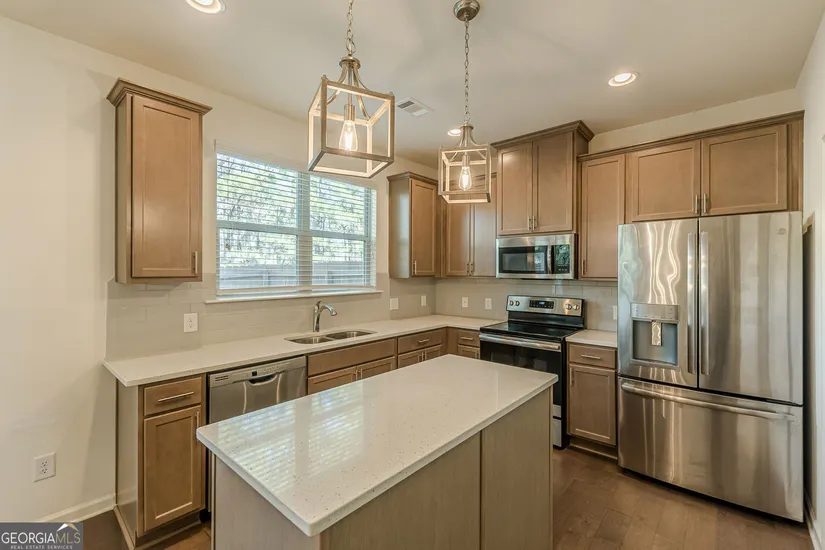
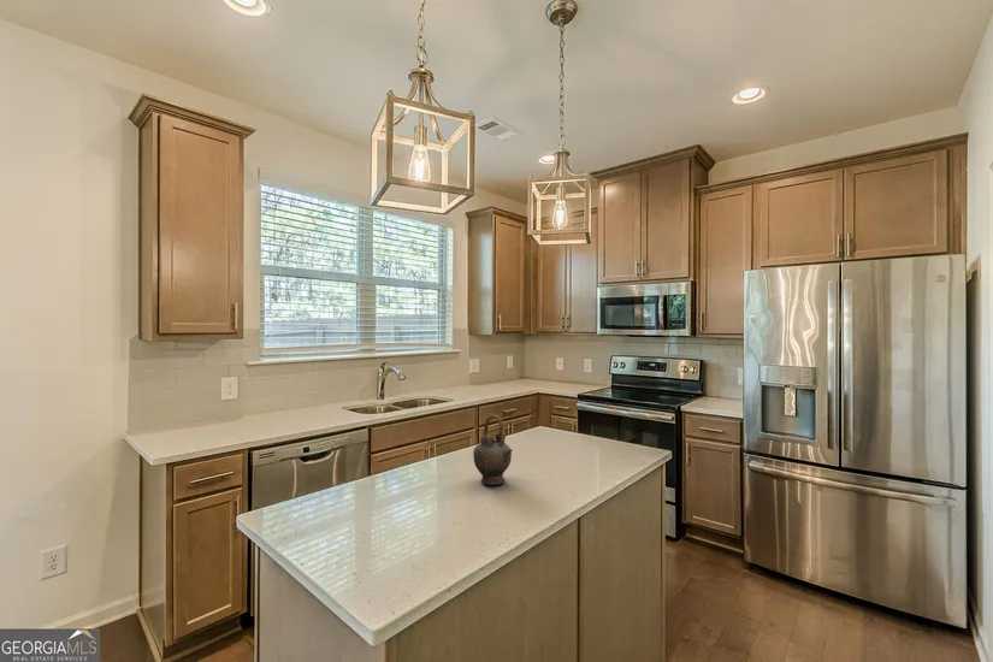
+ teapot [472,414,514,486]
